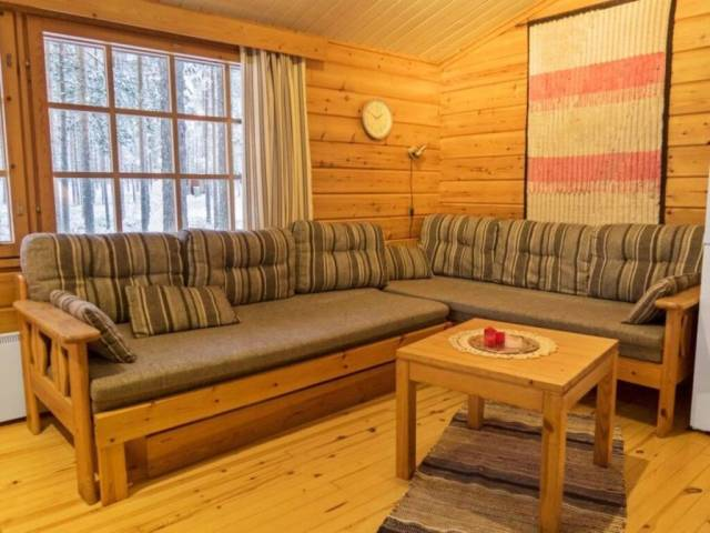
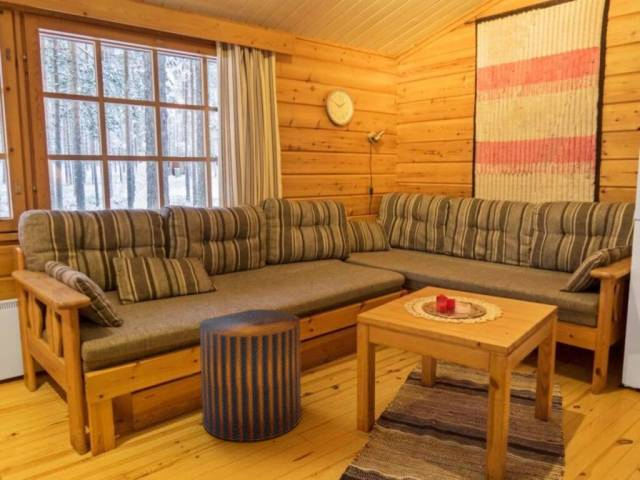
+ stool [199,308,302,442]
